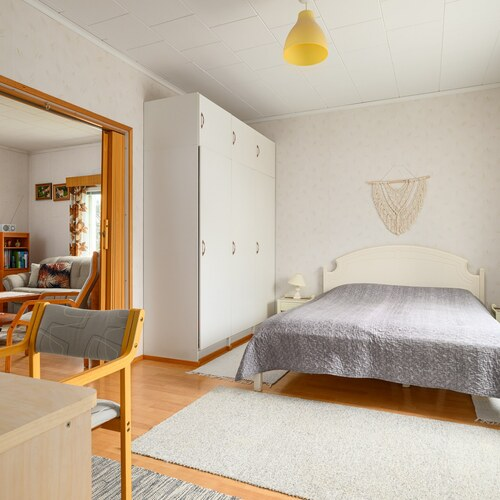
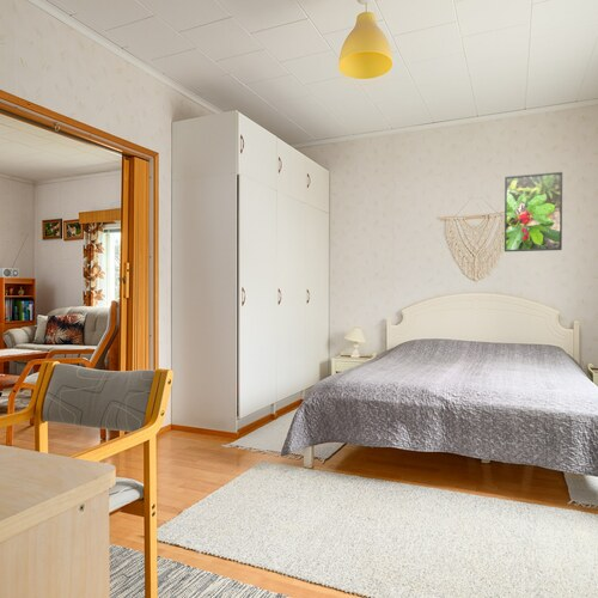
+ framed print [504,171,563,252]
